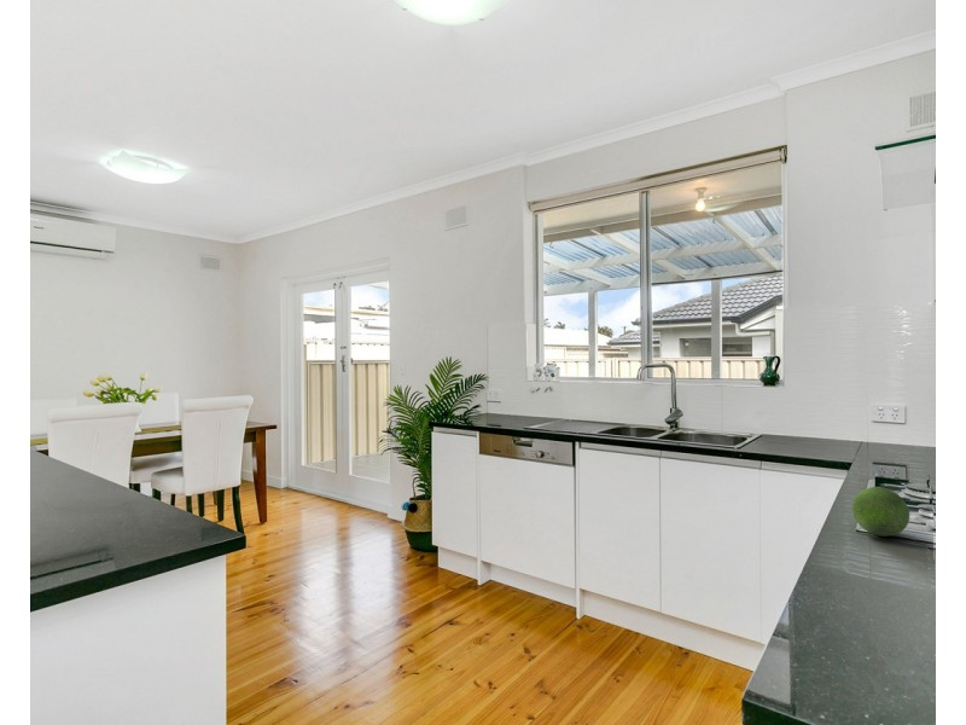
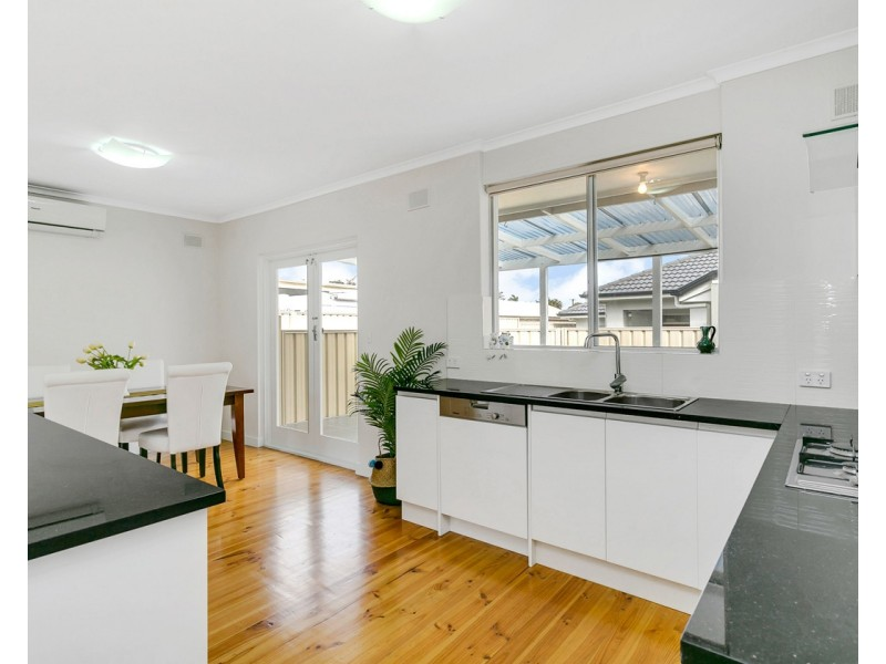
- fruit [851,486,910,538]
